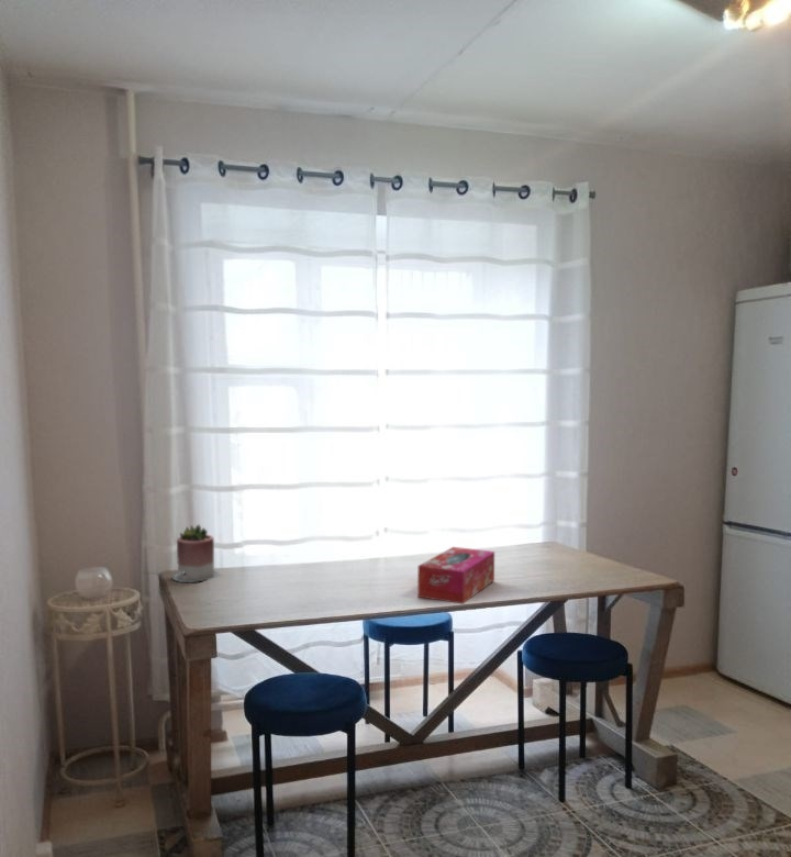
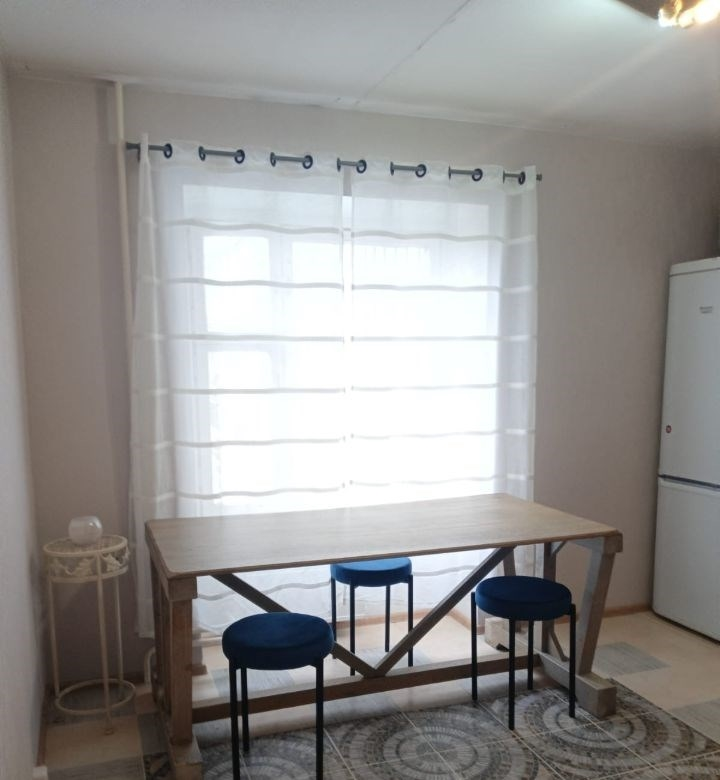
- succulent planter [171,523,221,583]
- tissue box [416,546,495,605]
